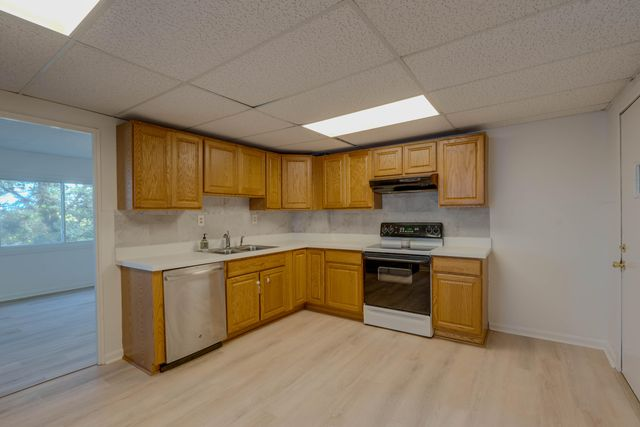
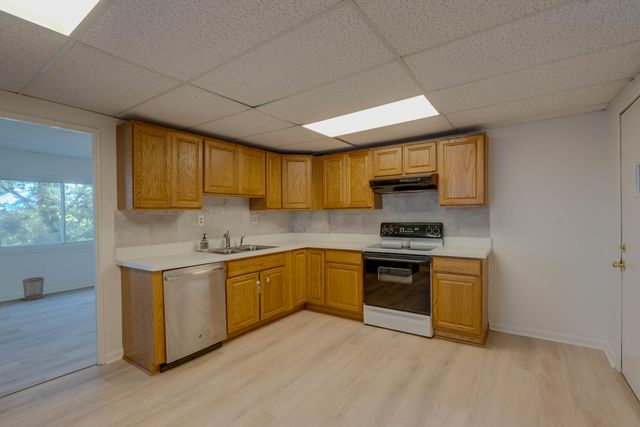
+ wastebasket [22,276,45,301]
